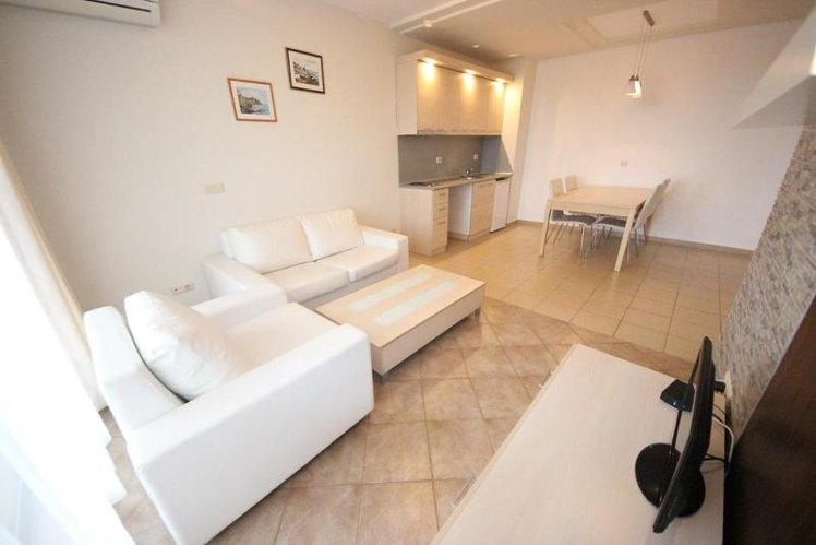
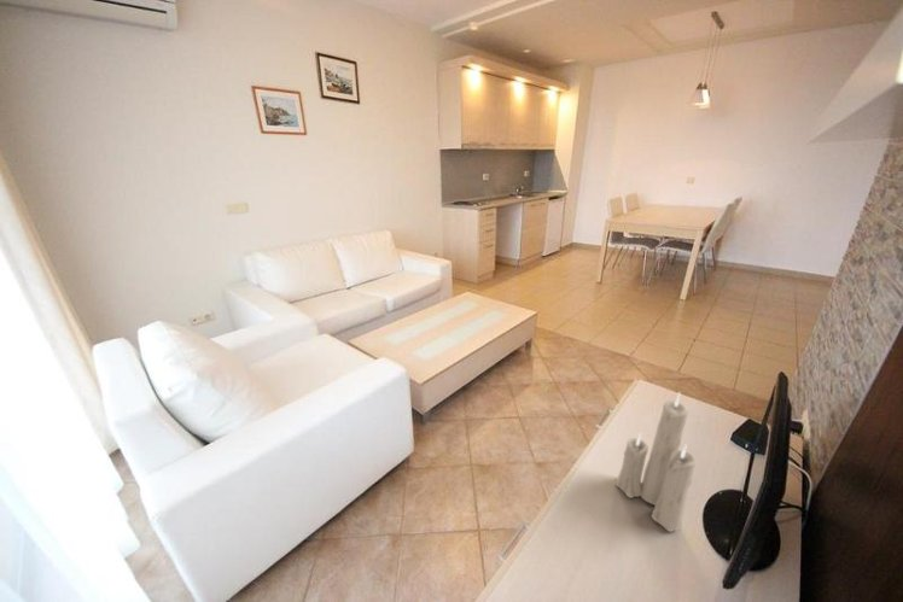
+ candle [614,391,697,533]
